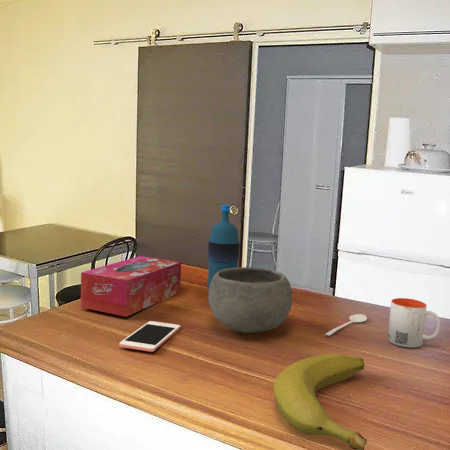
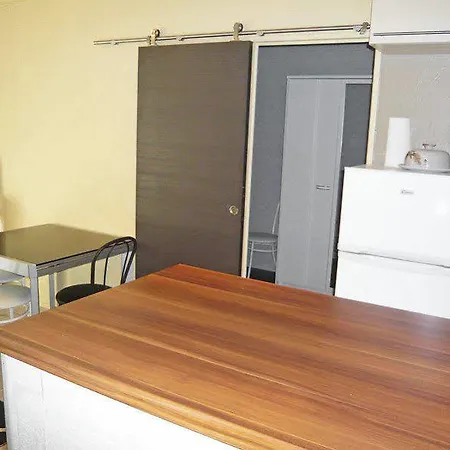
- bowl [207,266,293,334]
- banana [273,353,368,450]
- cell phone [119,320,181,353]
- water bottle [207,204,241,292]
- stirrer [325,313,368,337]
- mug [387,297,442,349]
- tissue box [80,255,182,317]
